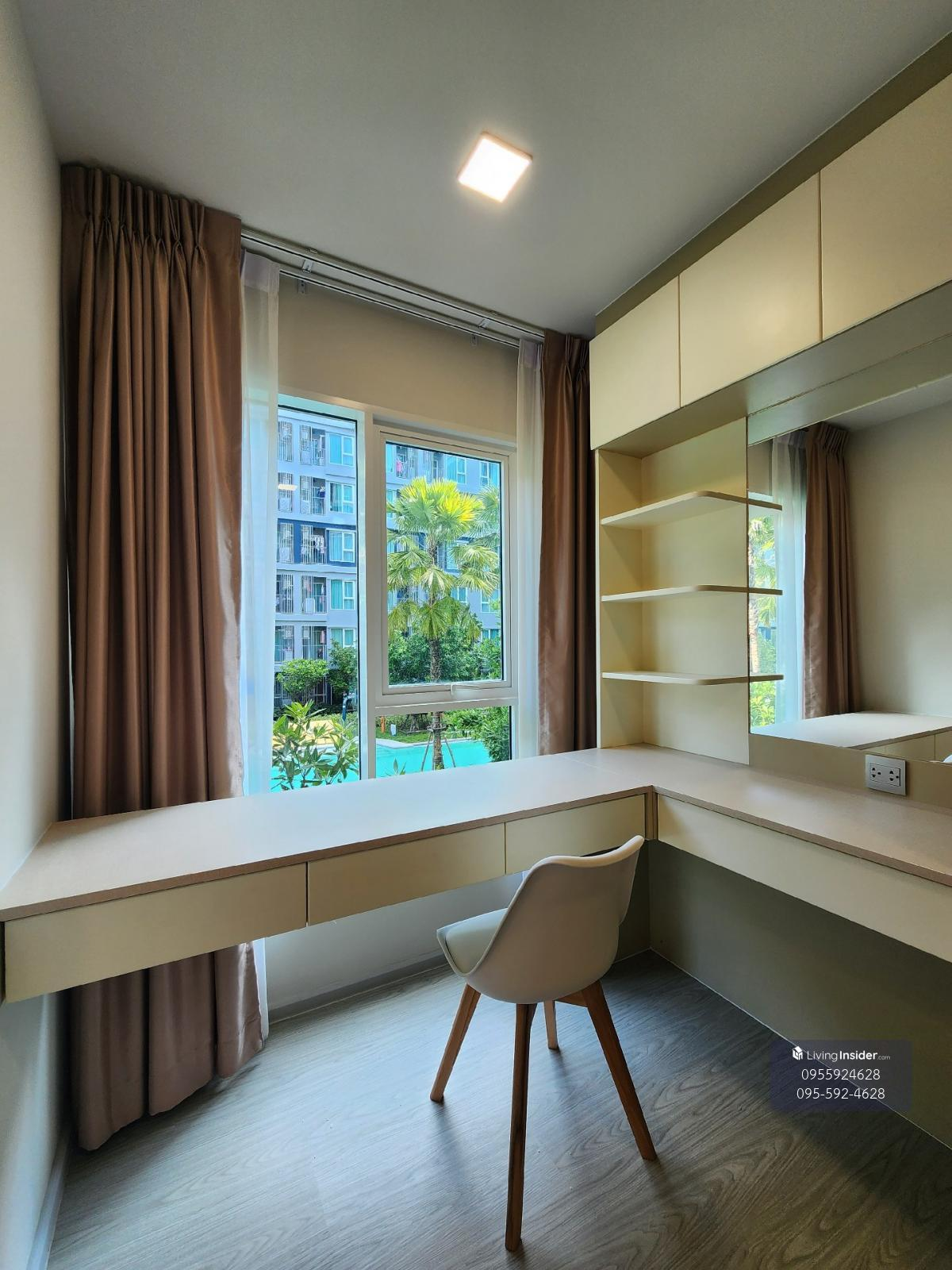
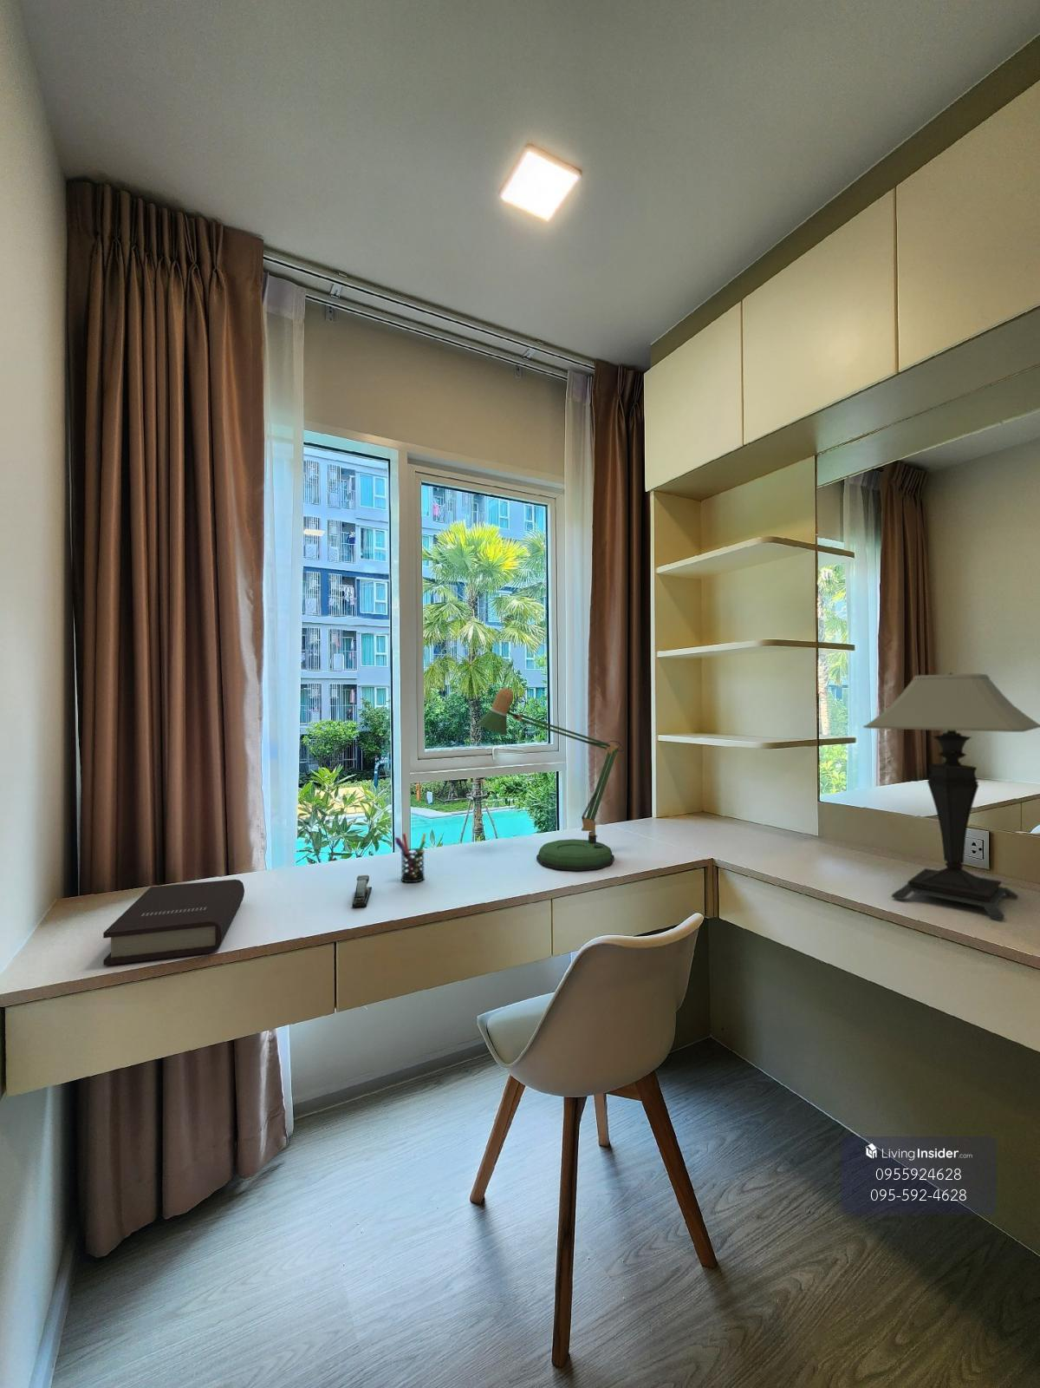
+ table lamp [862,671,1040,921]
+ book [103,879,246,966]
+ stapler [352,874,373,908]
+ desk lamp [476,687,625,872]
+ pen holder [393,833,427,883]
